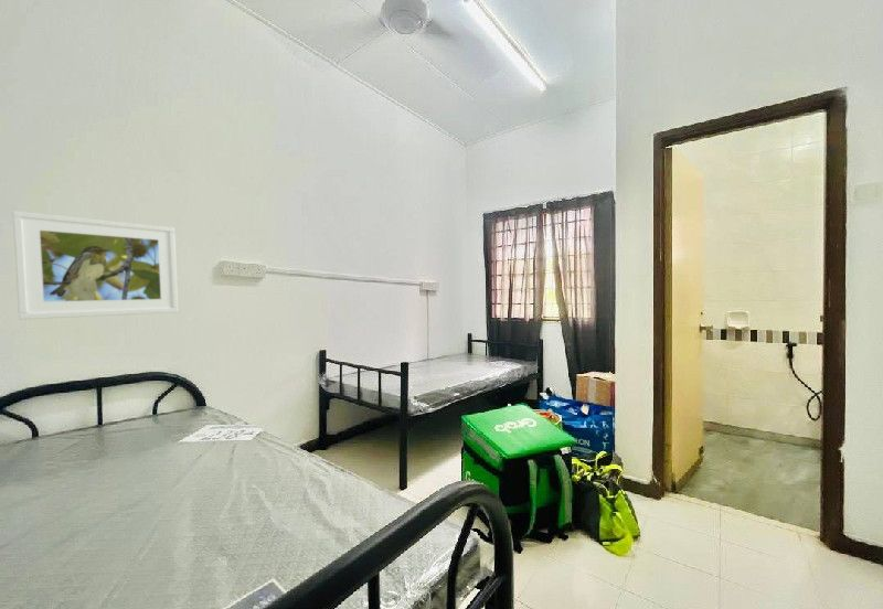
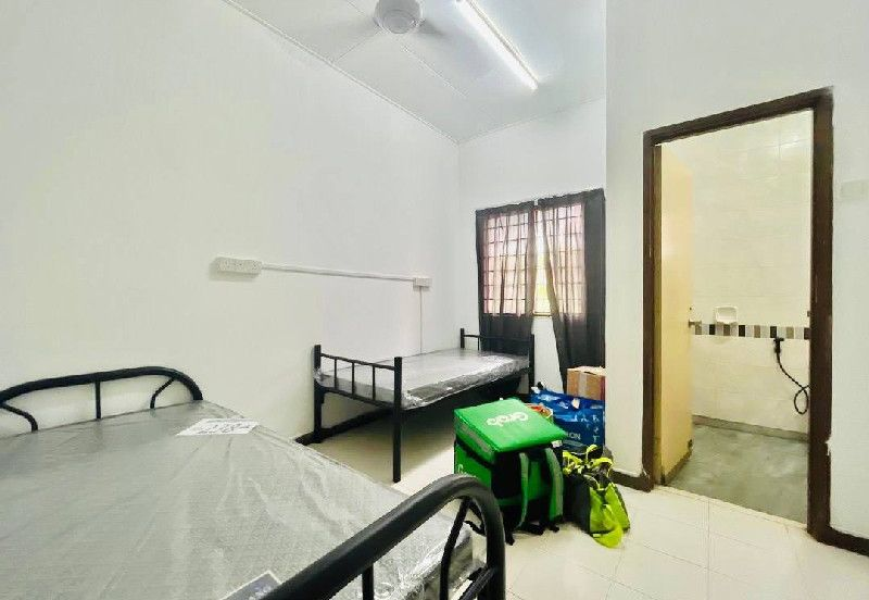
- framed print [11,210,180,321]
